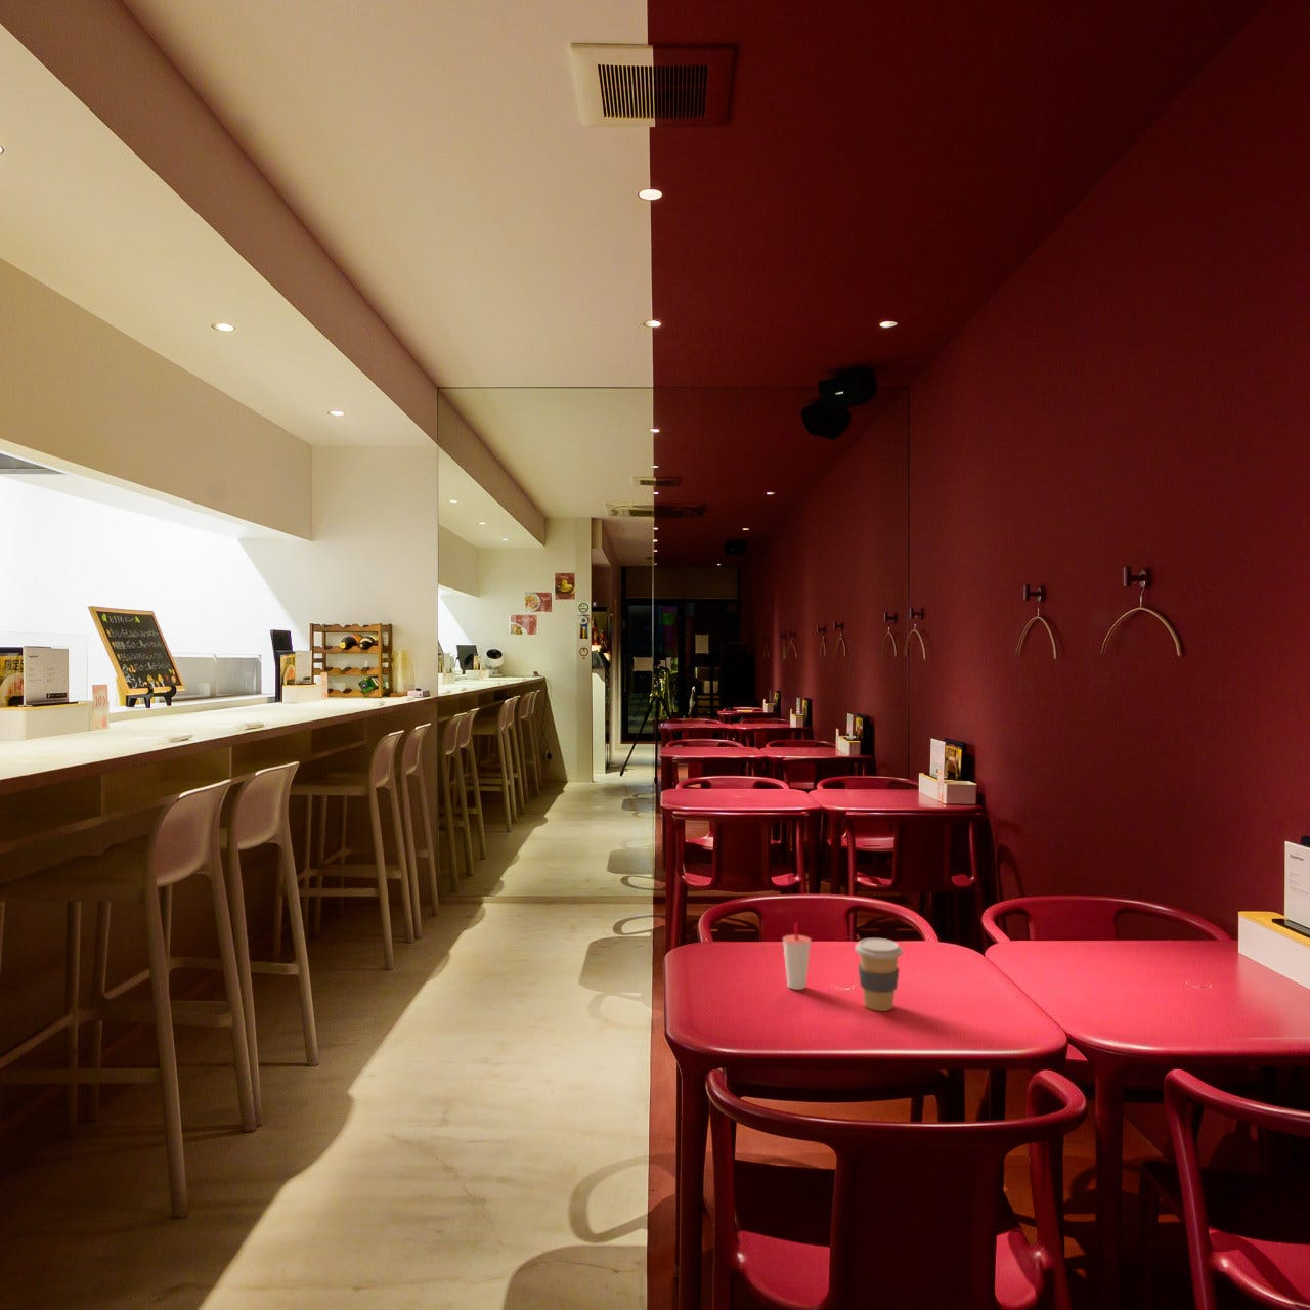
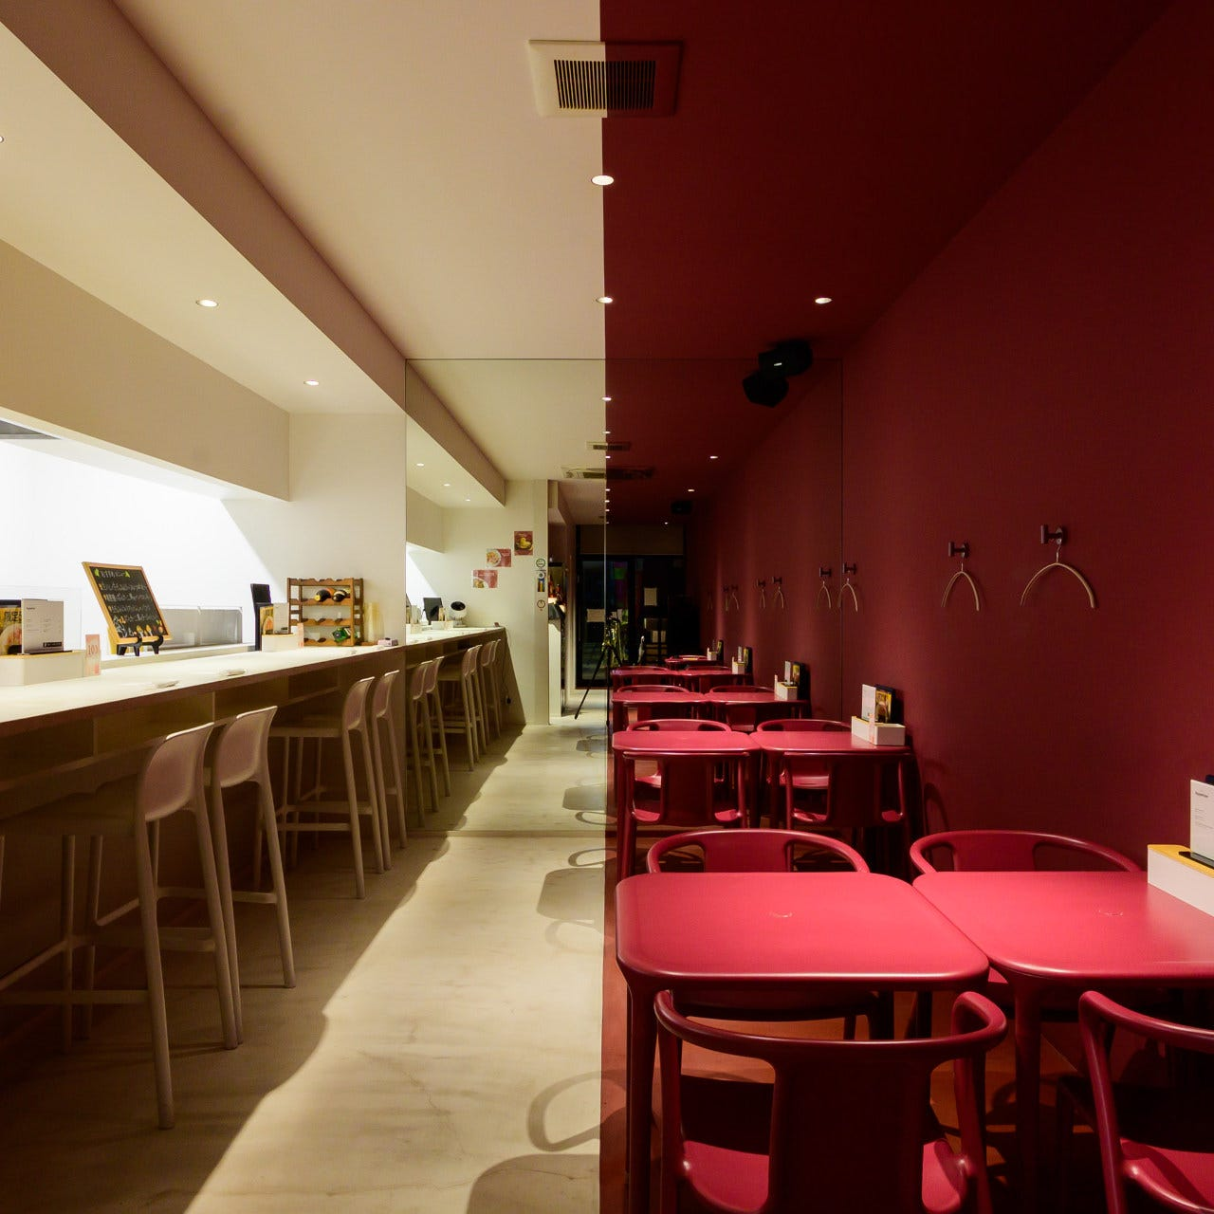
- cup [782,923,812,991]
- coffee cup [854,937,903,1012]
